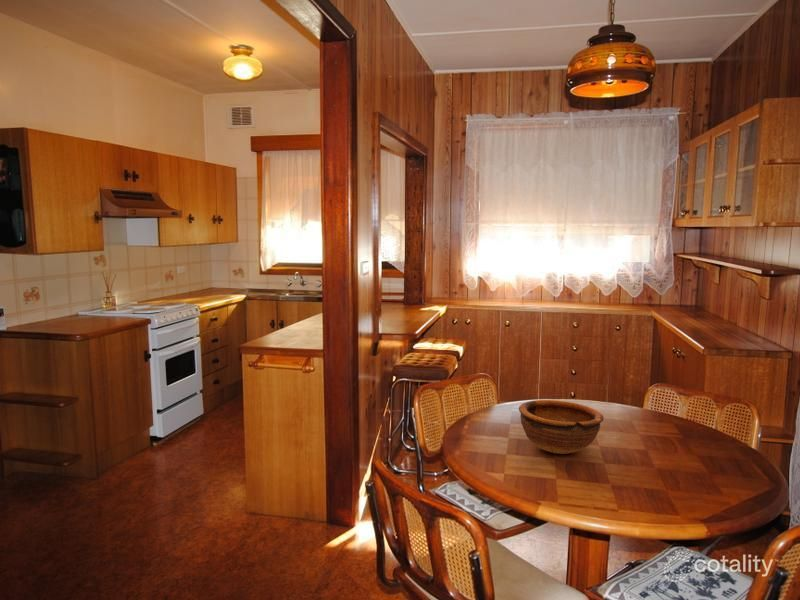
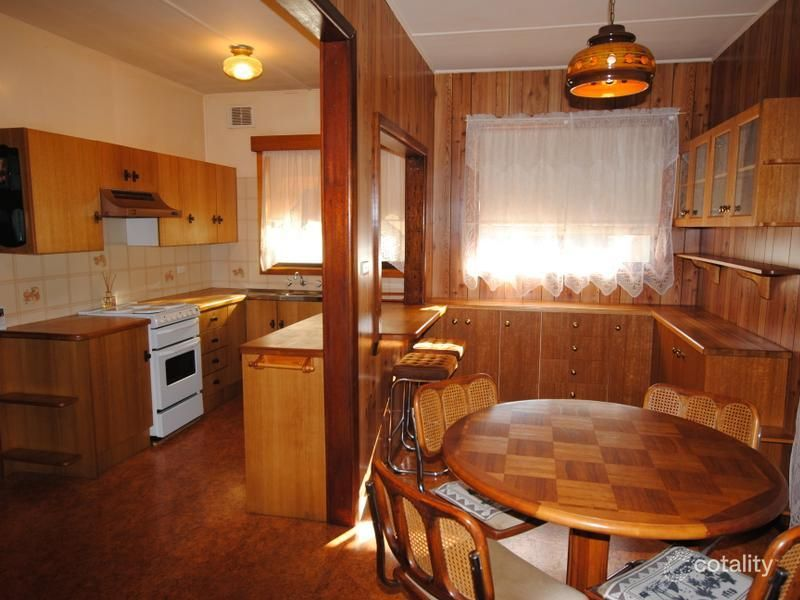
- bowl [518,399,604,455]
